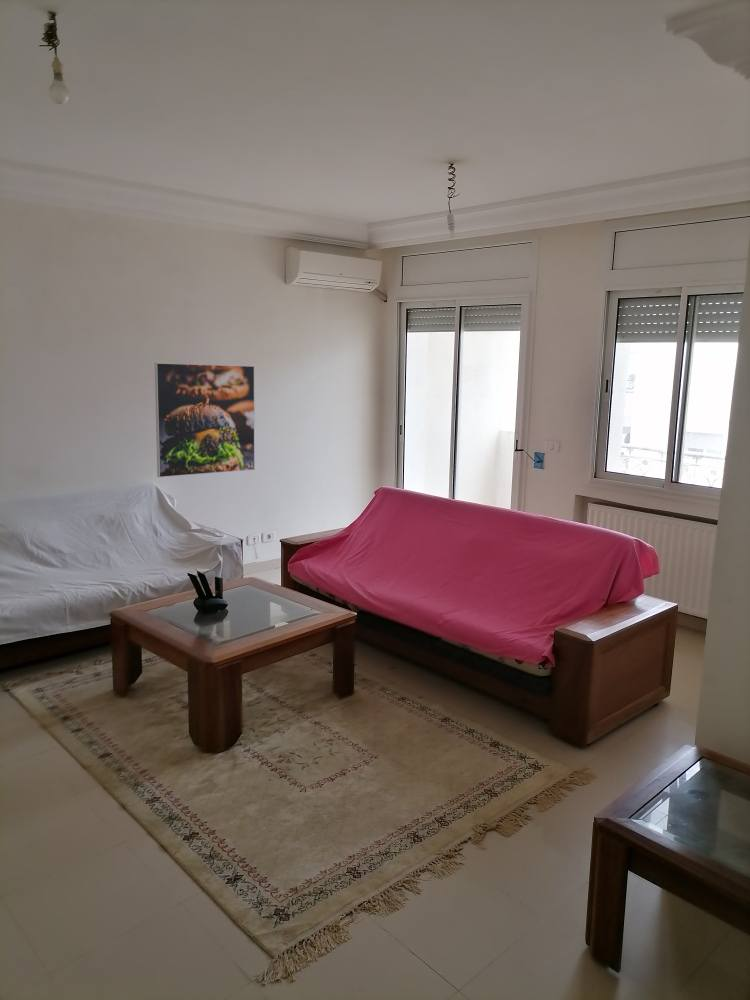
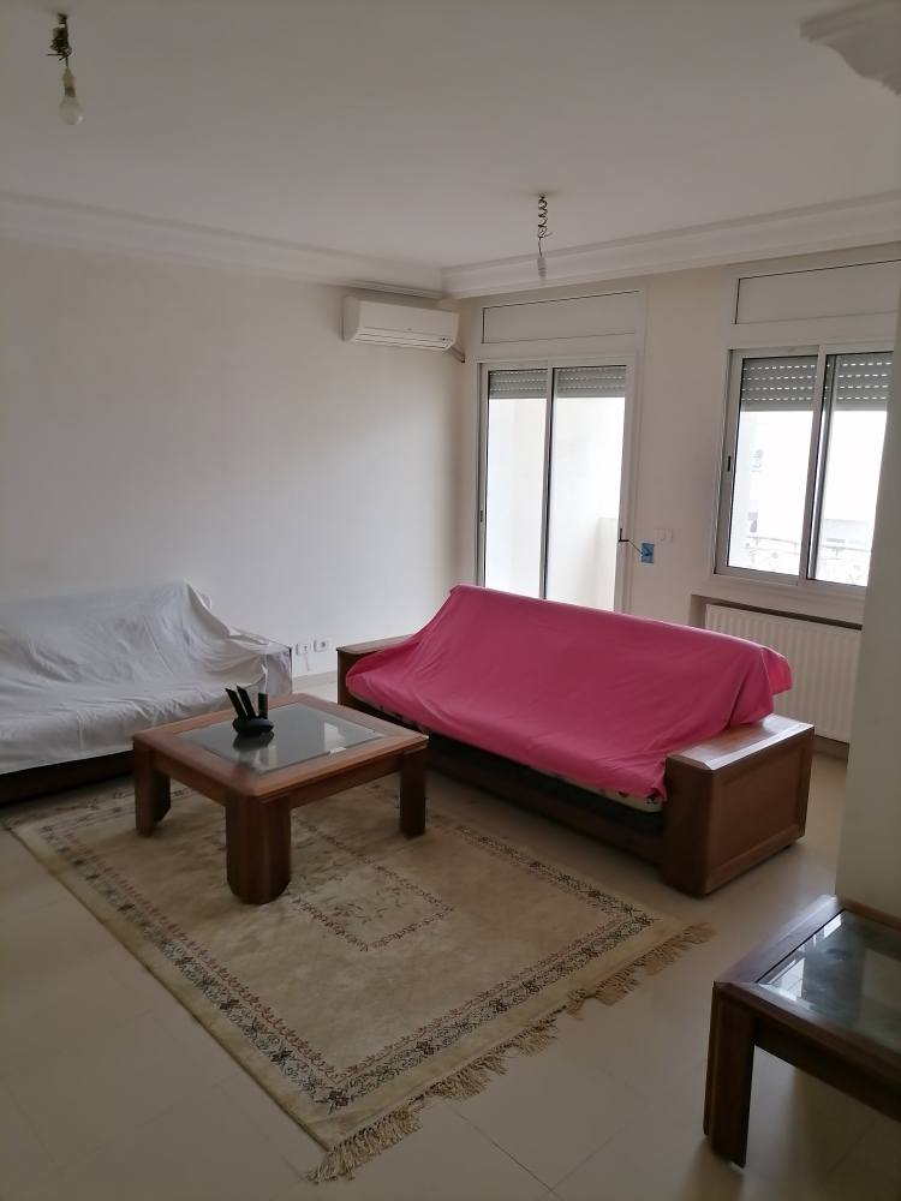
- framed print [154,362,256,478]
